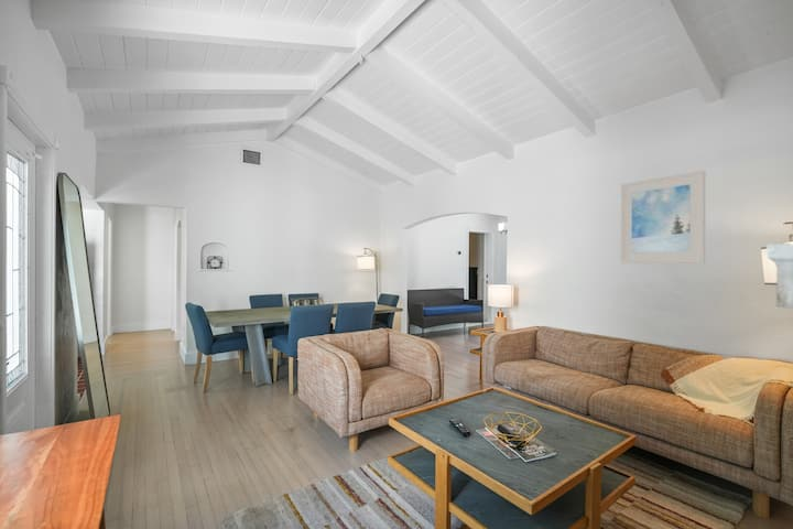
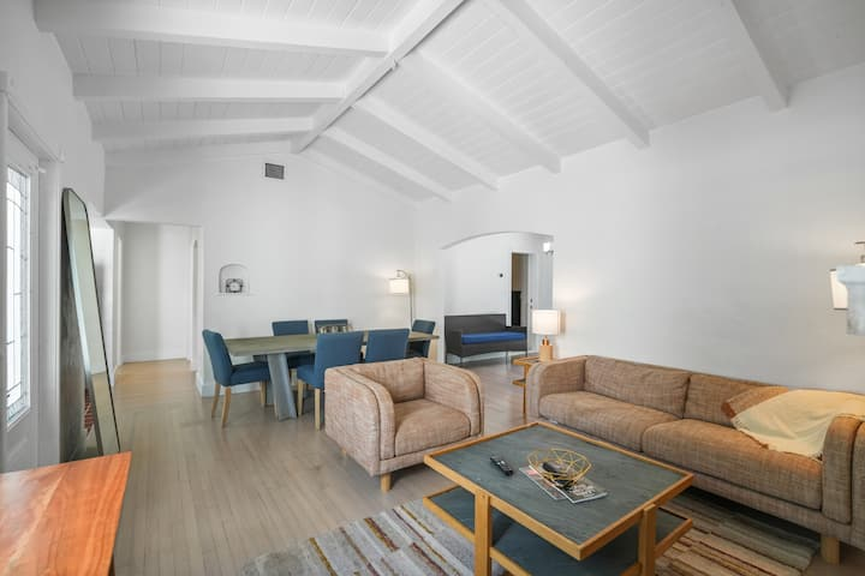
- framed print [619,170,706,264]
